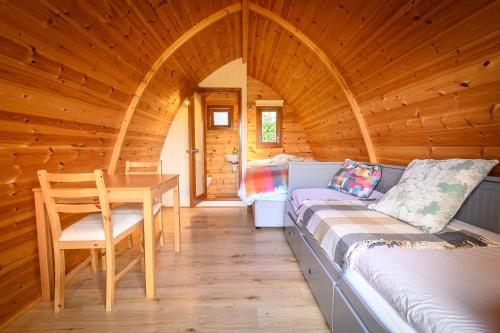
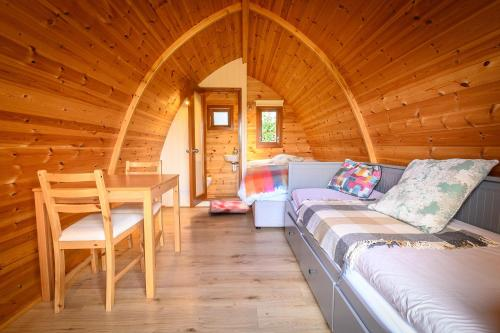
+ bag [208,197,250,216]
